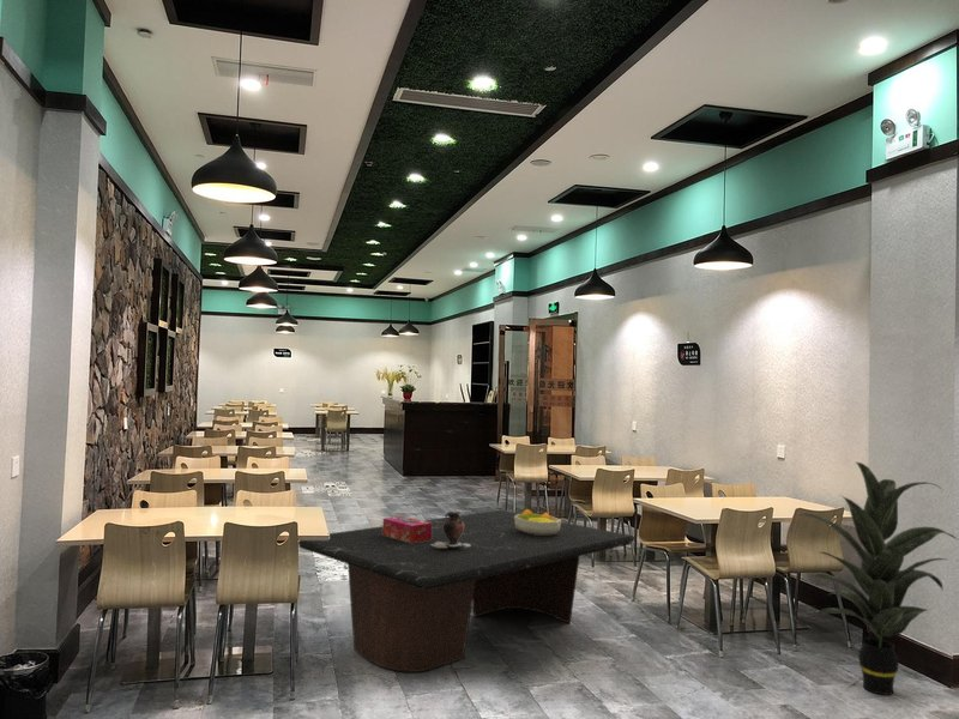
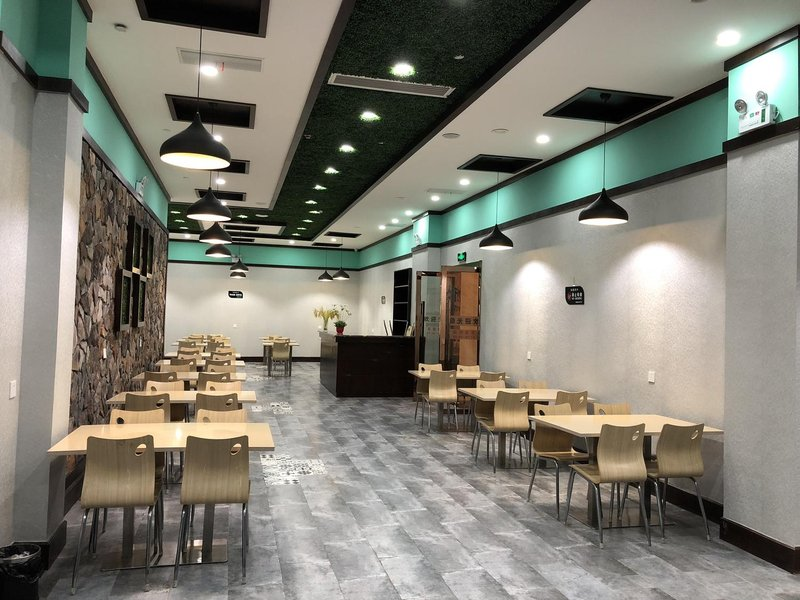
- indoor plant [798,460,959,696]
- dining table [297,509,638,672]
- fruit bowl [514,508,562,536]
- vase [432,509,470,548]
- tissue box [382,515,432,543]
